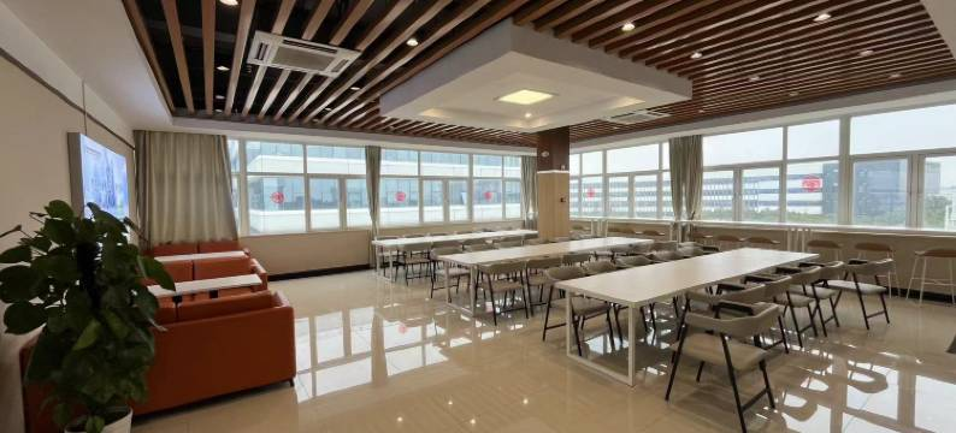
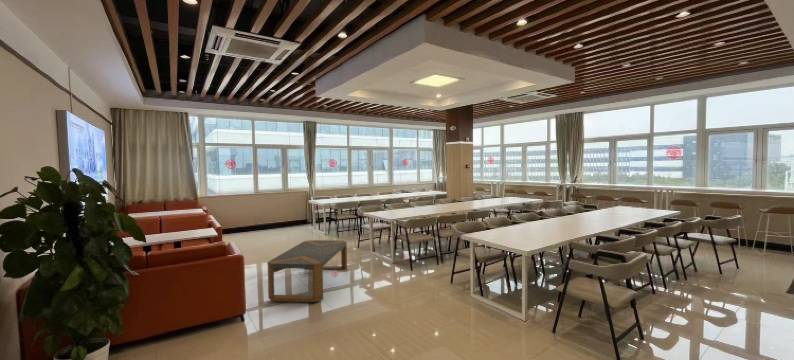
+ coffee table [267,239,348,303]
